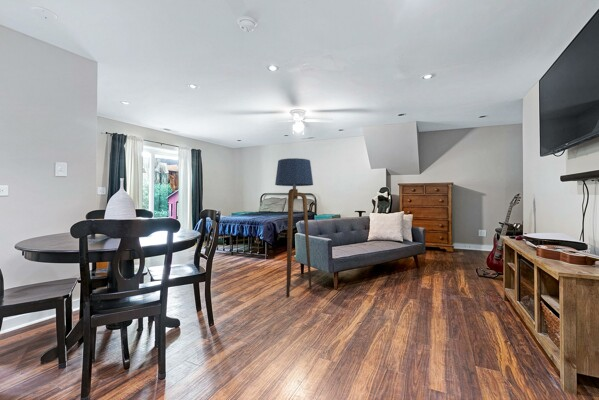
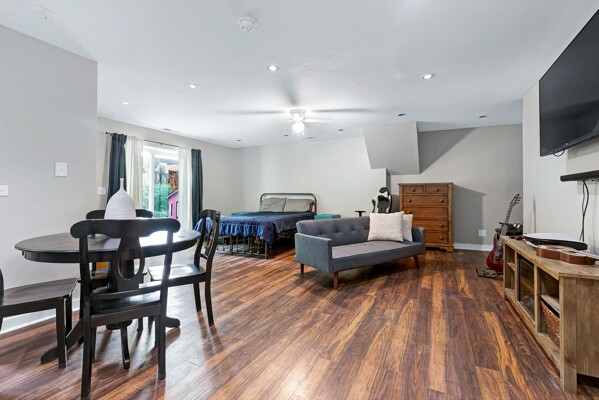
- floor lamp [274,157,314,298]
